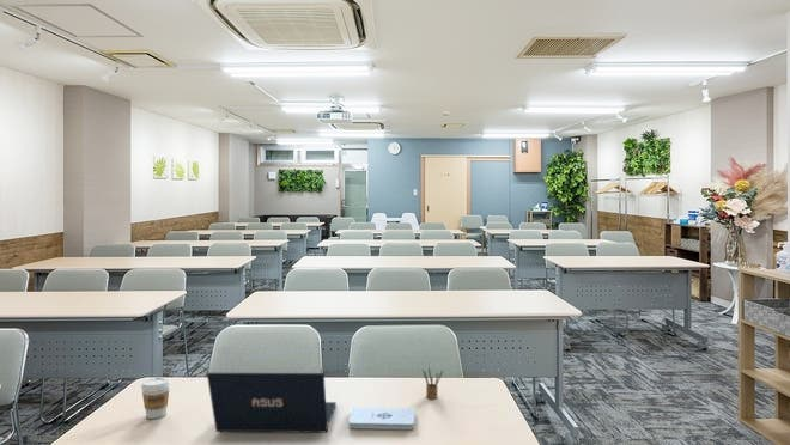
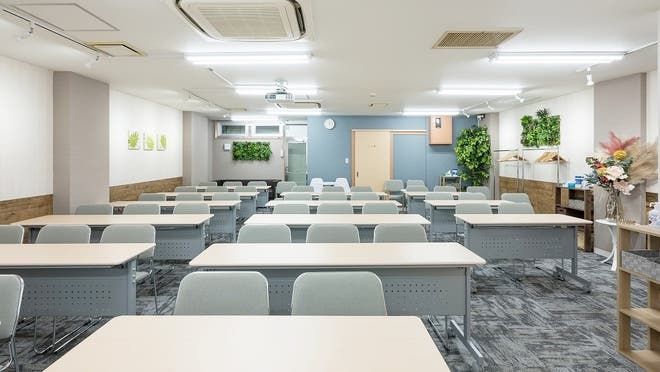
- coffee cup [140,376,171,420]
- pencil box [421,366,444,400]
- laptop [206,372,338,434]
- notepad [347,407,415,431]
